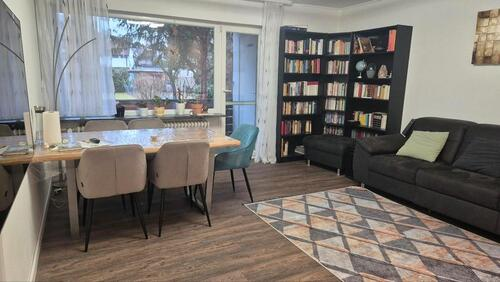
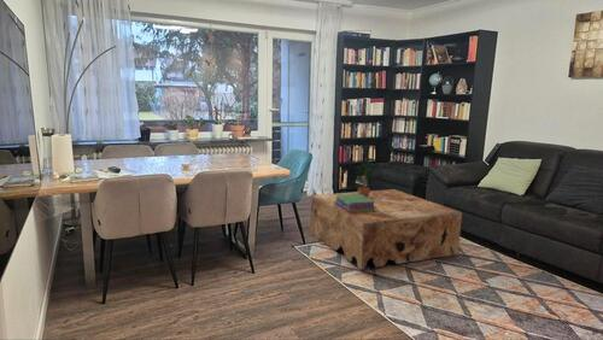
+ stack of books [335,194,375,213]
+ coffee table [310,188,463,271]
+ potted plant [353,157,376,198]
